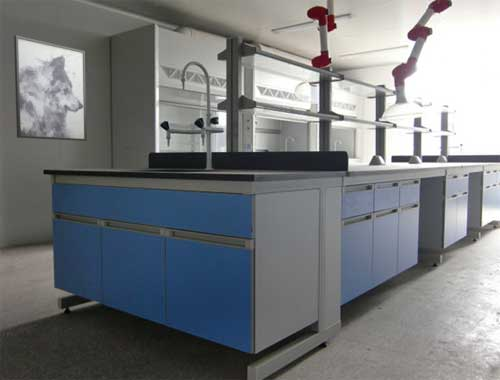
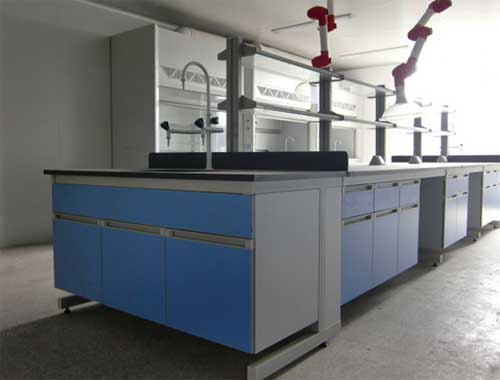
- wall art [13,34,88,142]
